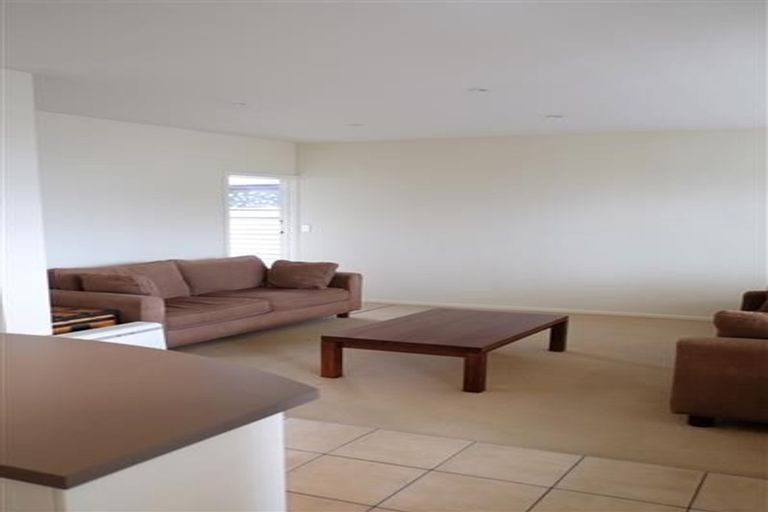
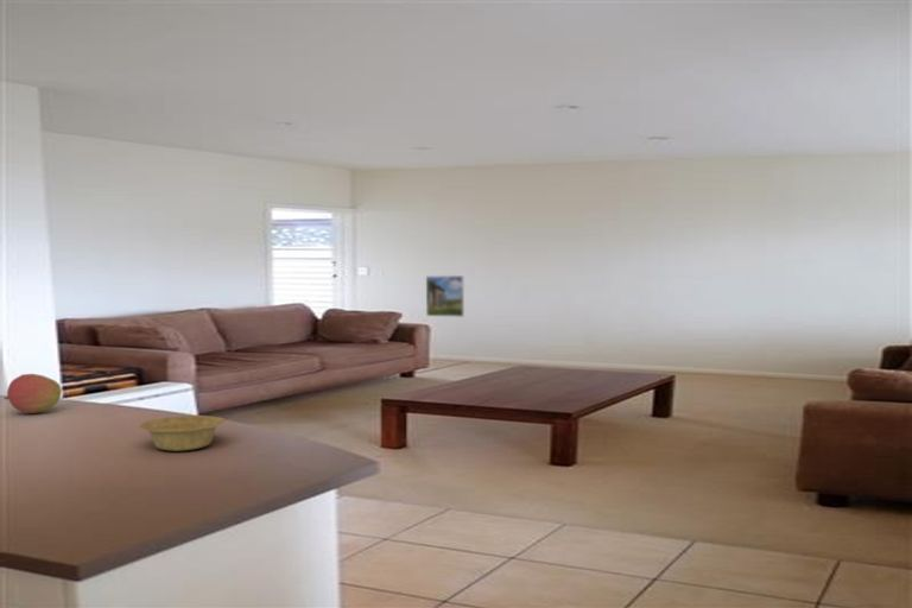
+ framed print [425,274,466,318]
+ bowl [138,414,226,452]
+ fruit [2,373,63,414]
